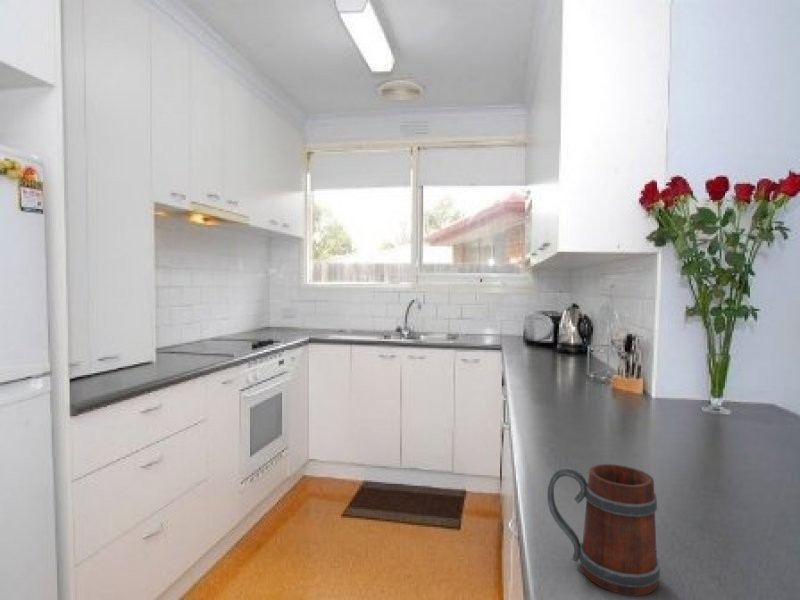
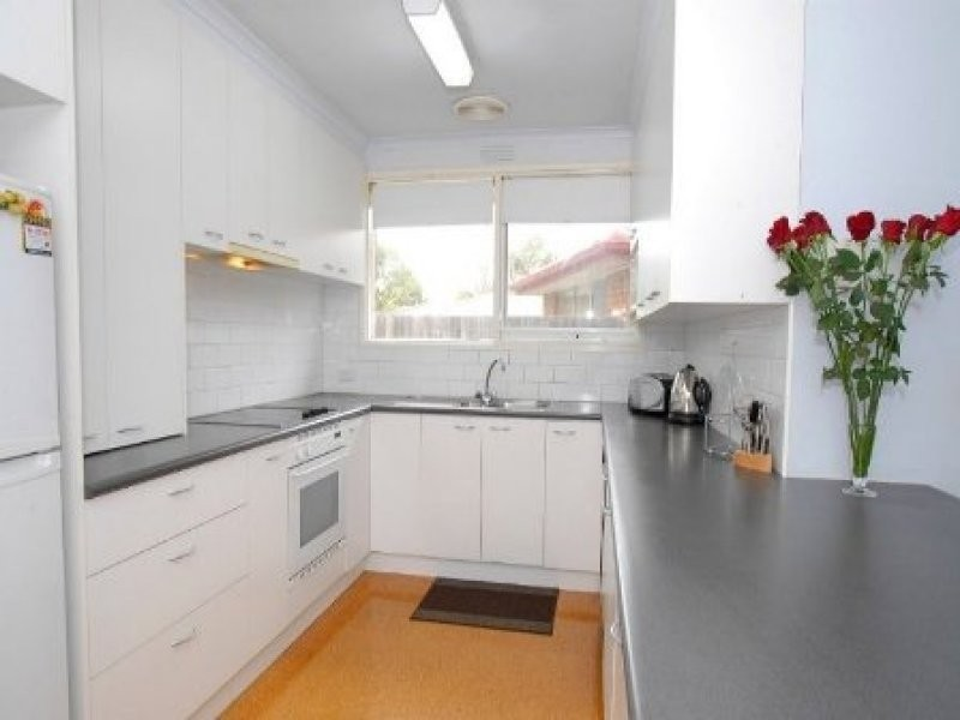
- mug [547,463,661,597]
